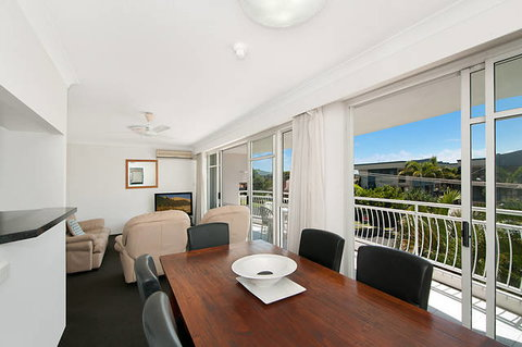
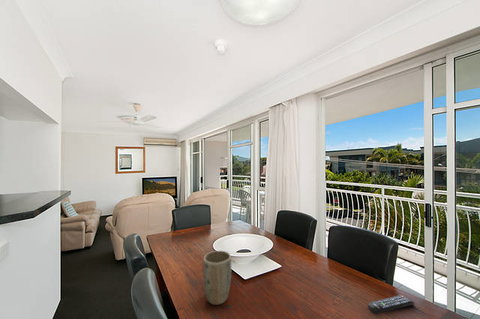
+ plant pot [202,250,232,306]
+ remote control [367,294,416,315]
